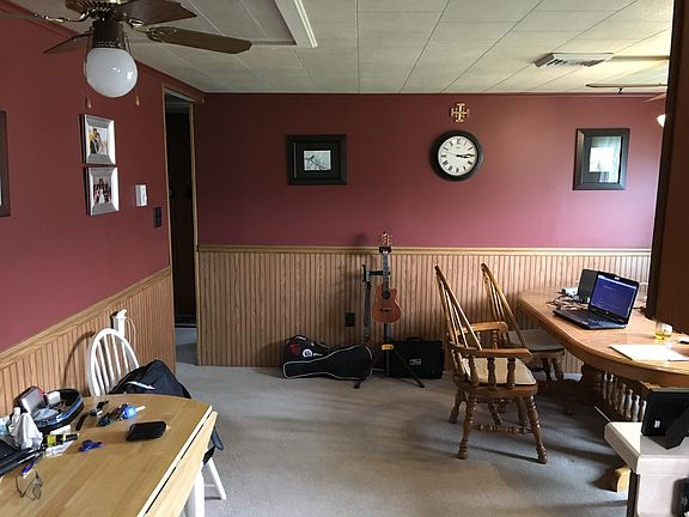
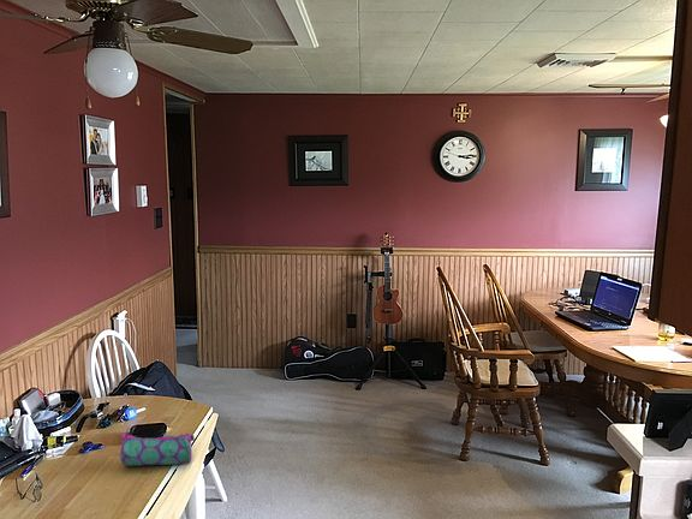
+ pencil case [119,431,196,467]
